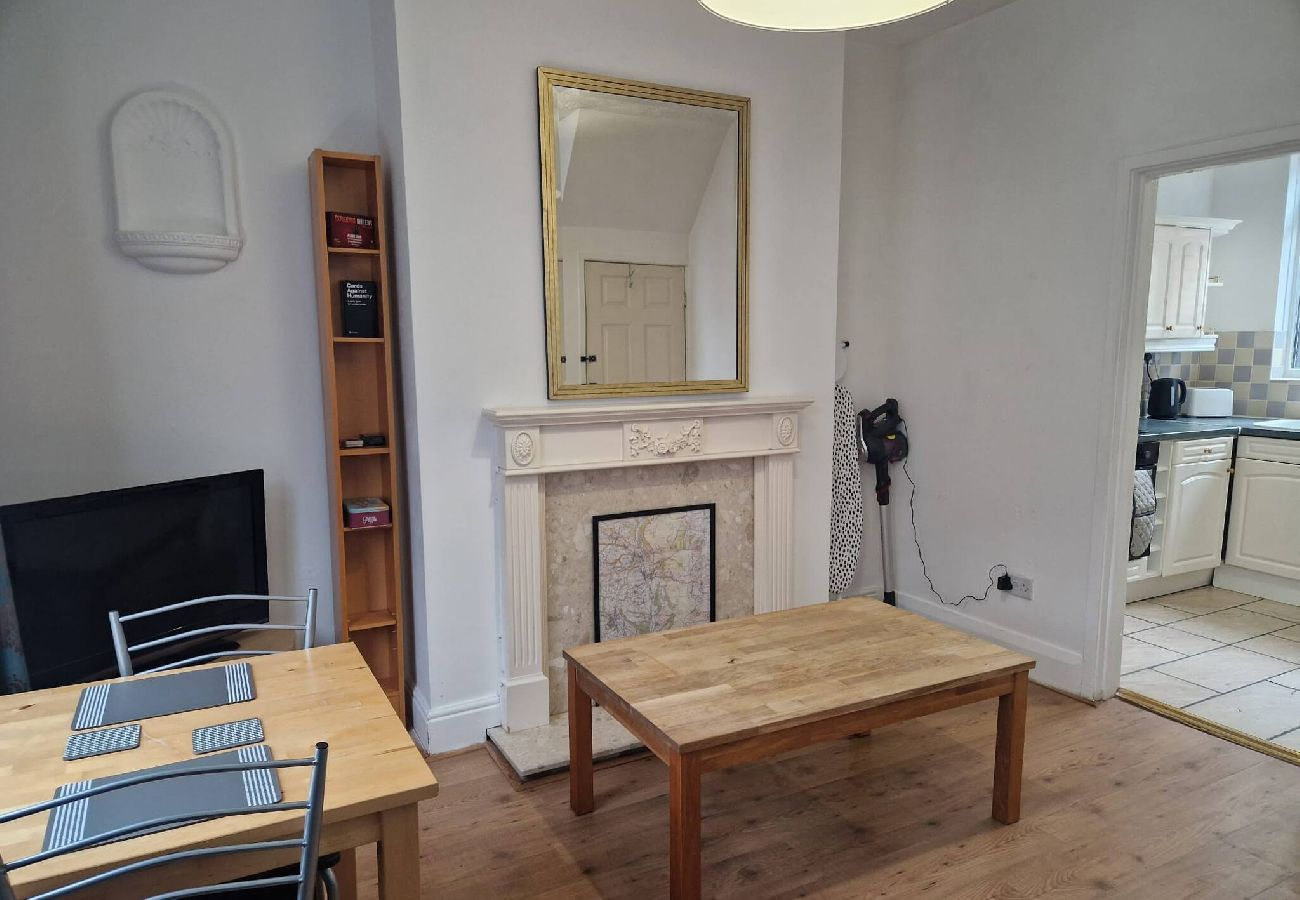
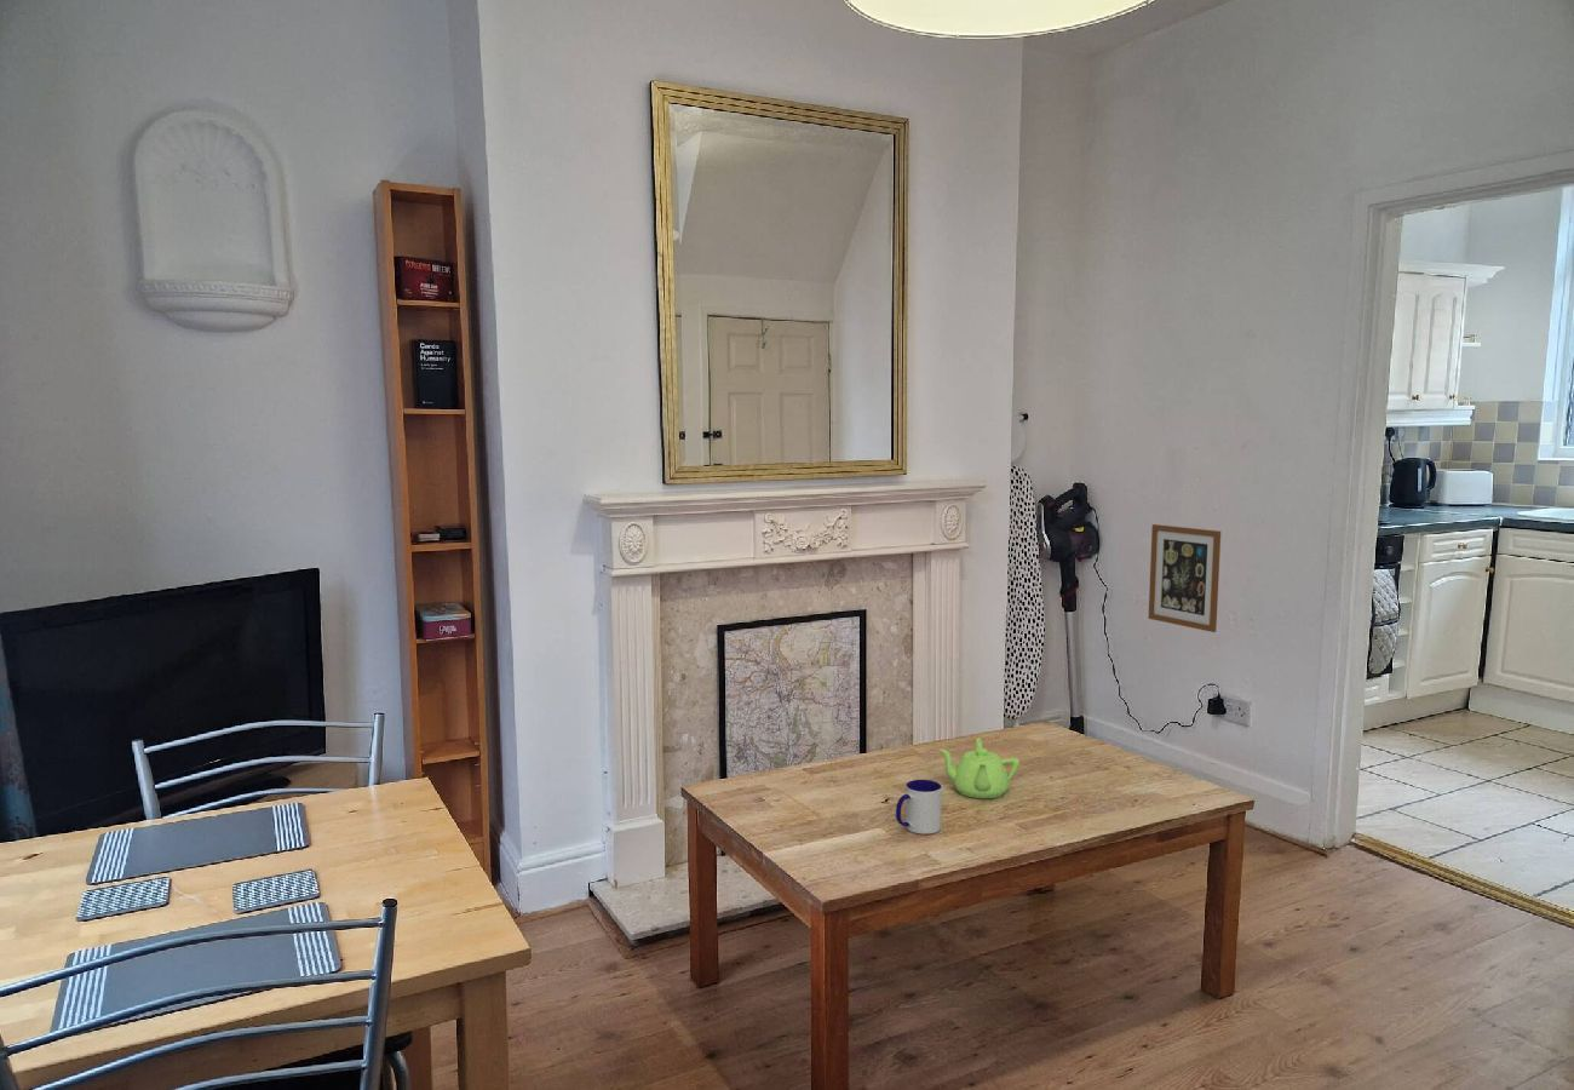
+ mug [895,779,943,836]
+ teapot [937,738,1021,799]
+ wall art [1147,523,1222,633]
